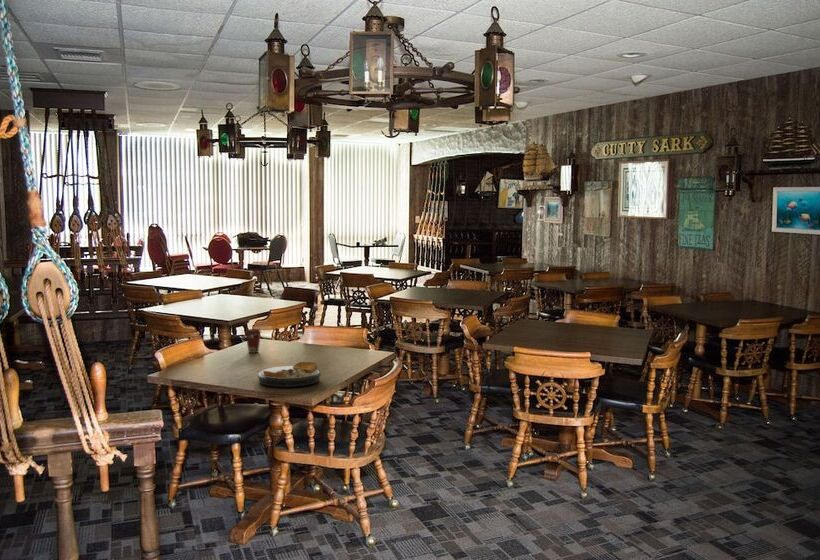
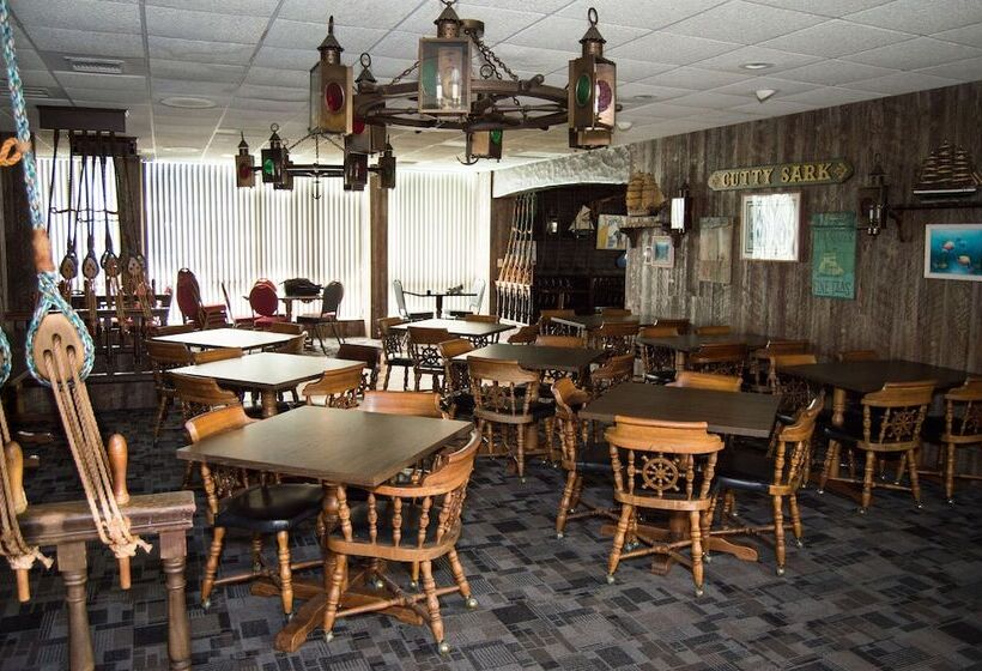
- coffee cup [244,328,262,354]
- plate [256,361,322,388]
